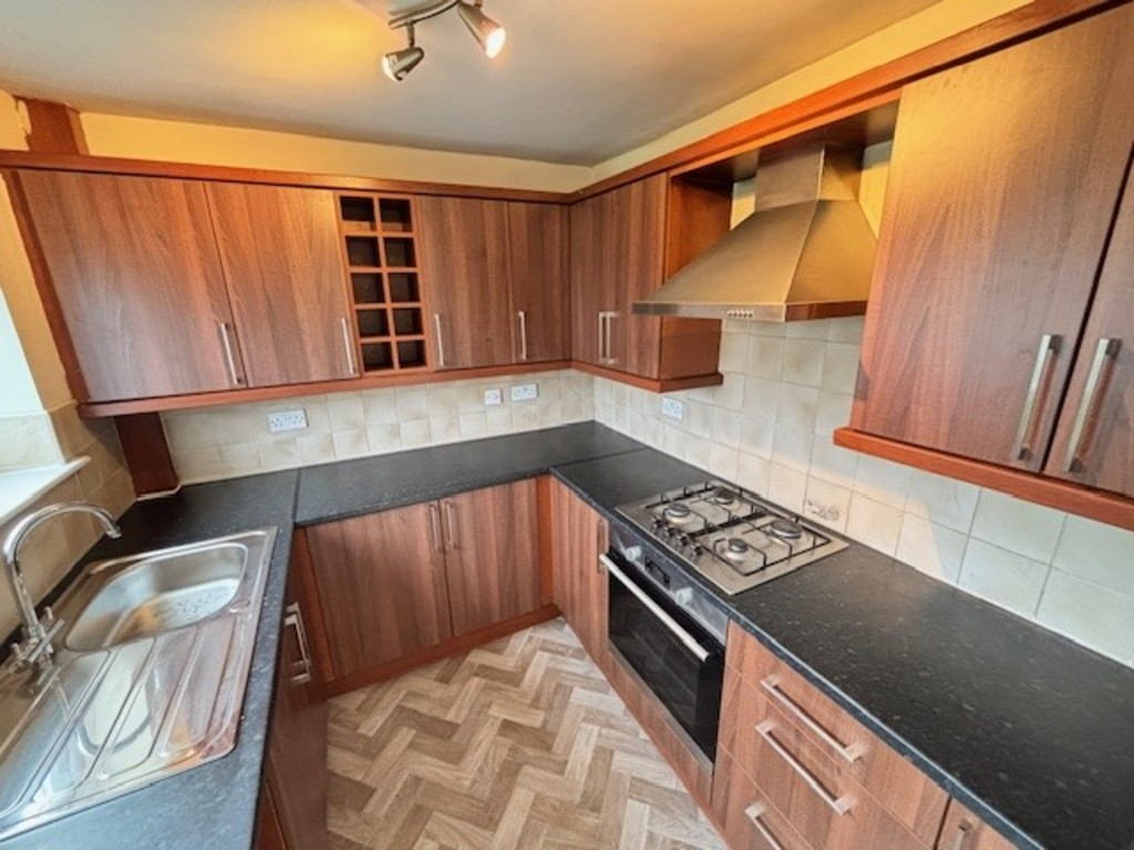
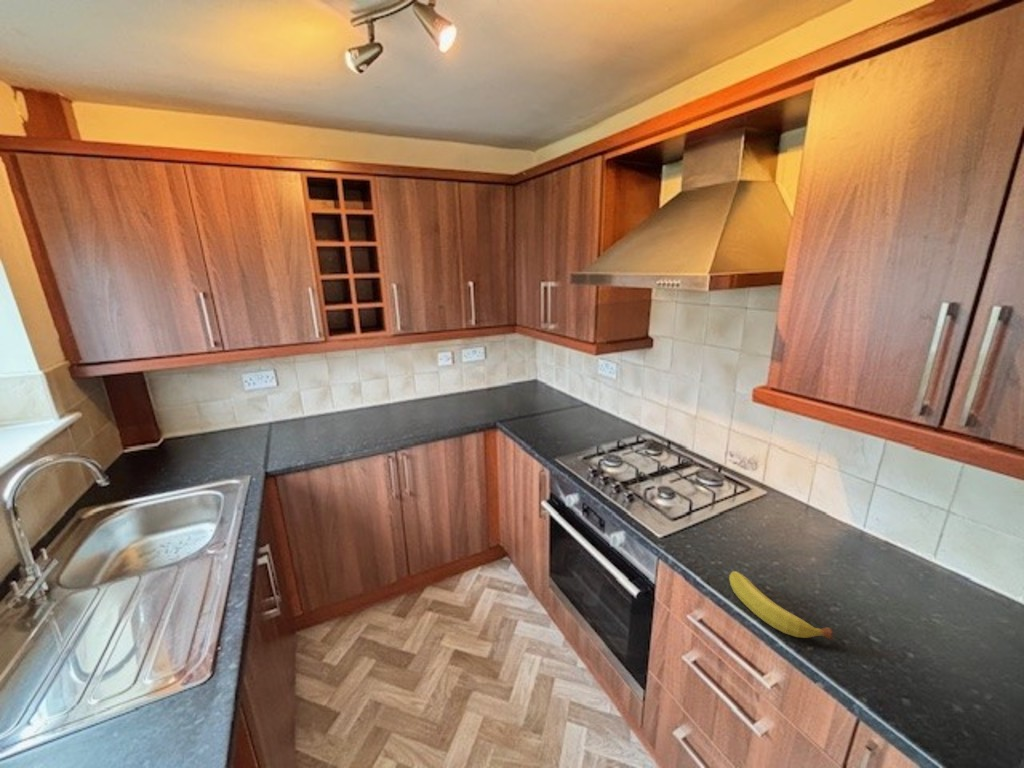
+ fruit [728,570,834,640]
